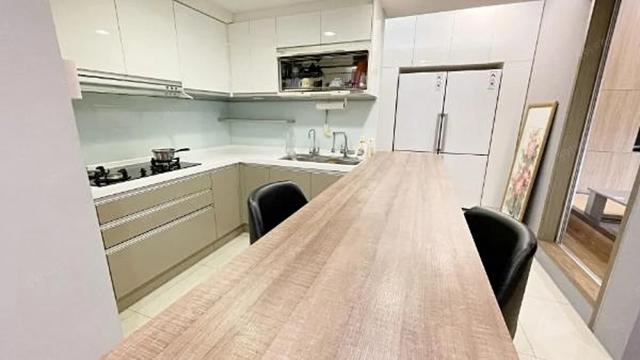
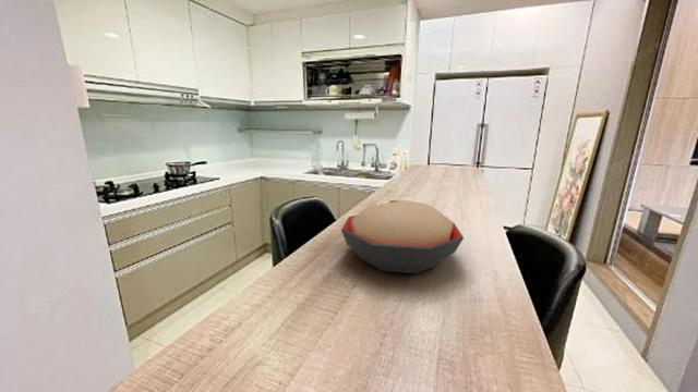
+ decorative bowl [340,199,465,274]
